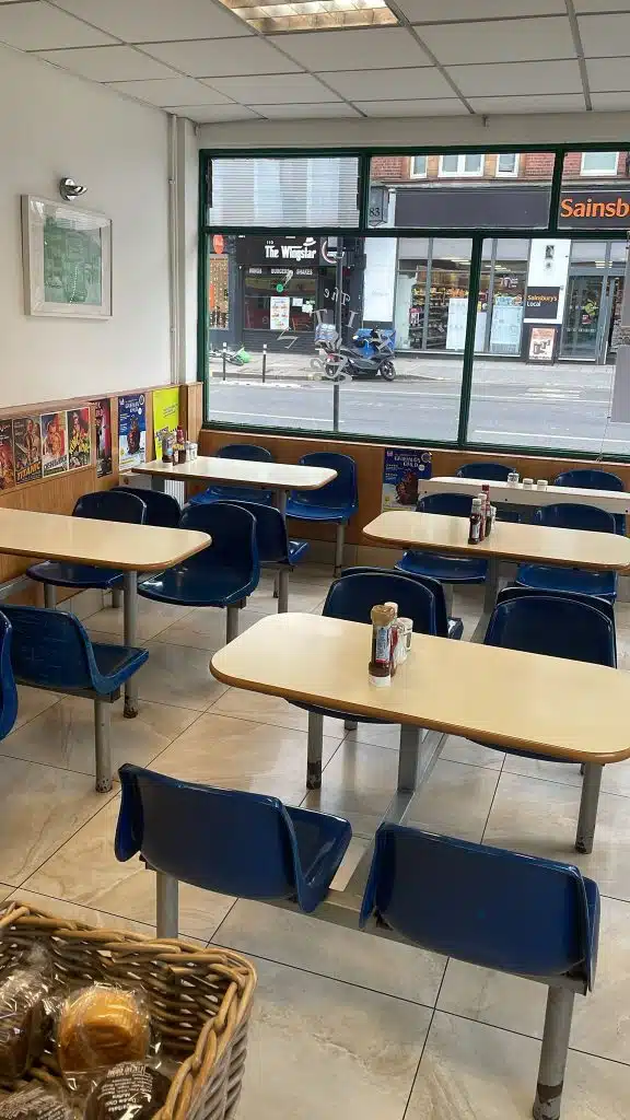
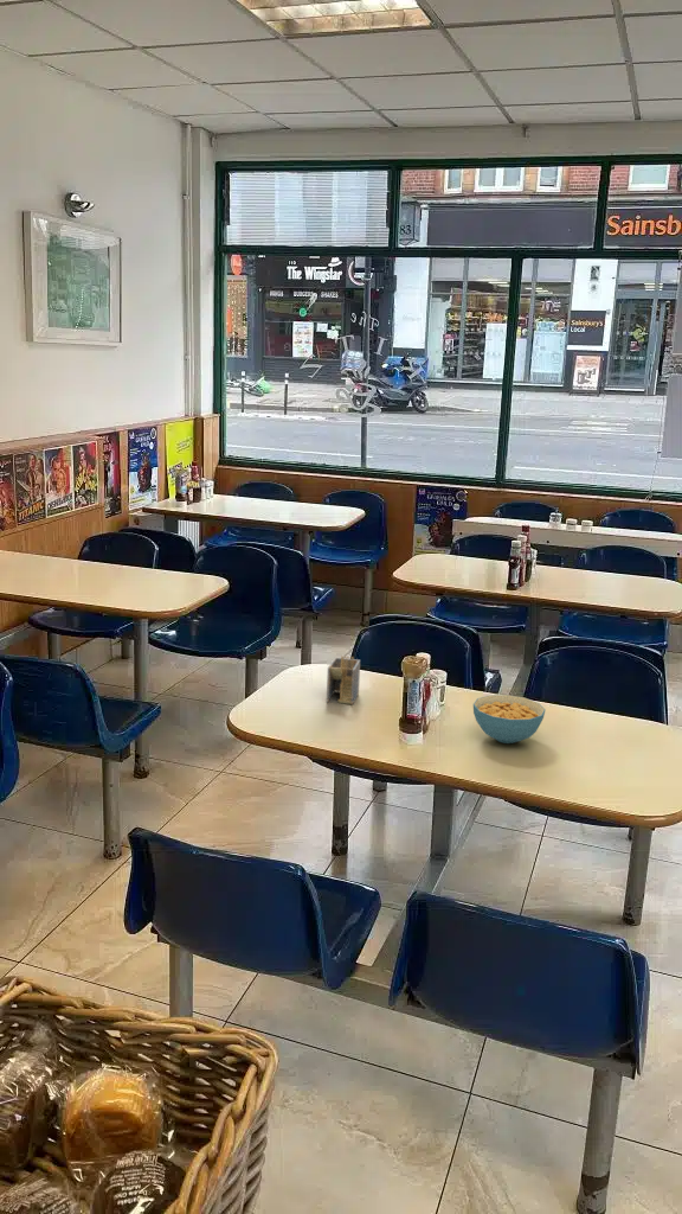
+ napkin holder [326,654,361,705]
+ cereal bowl [472,694,547,745]
